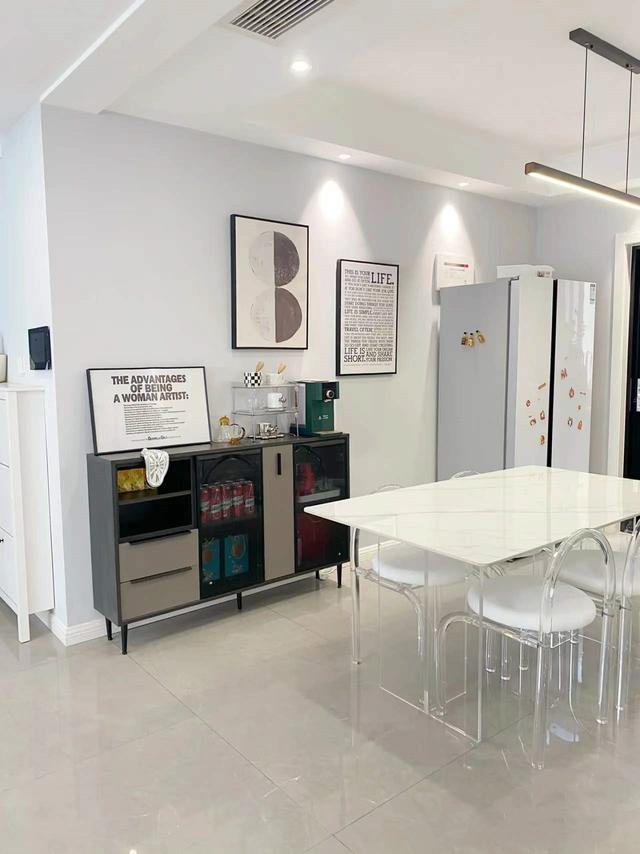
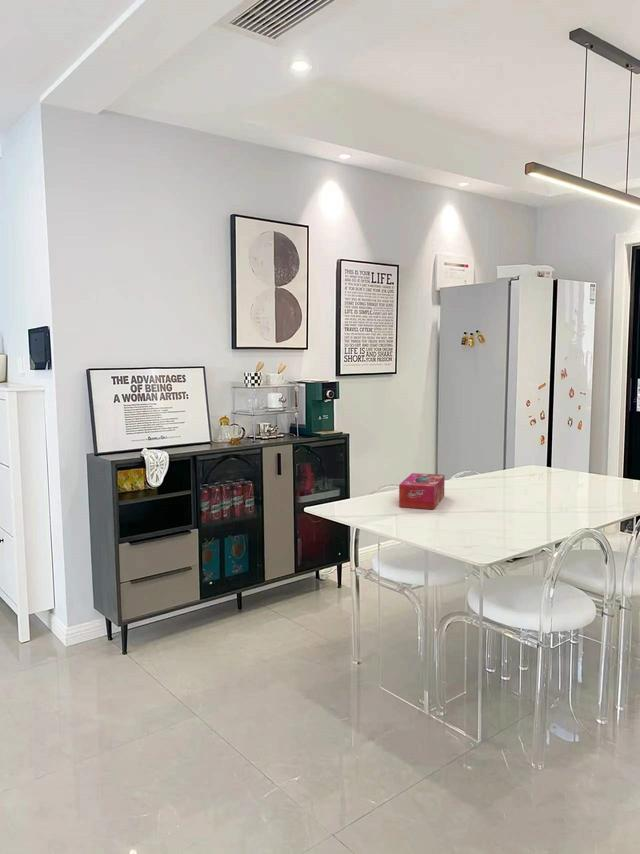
+ tissue box [398,472,446,510]
